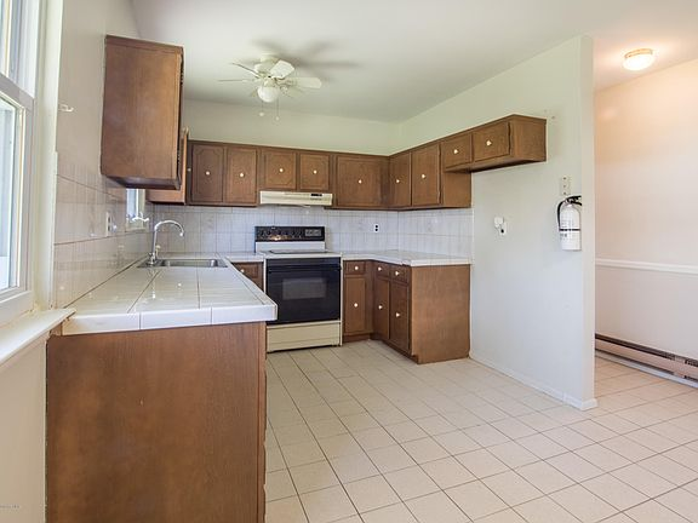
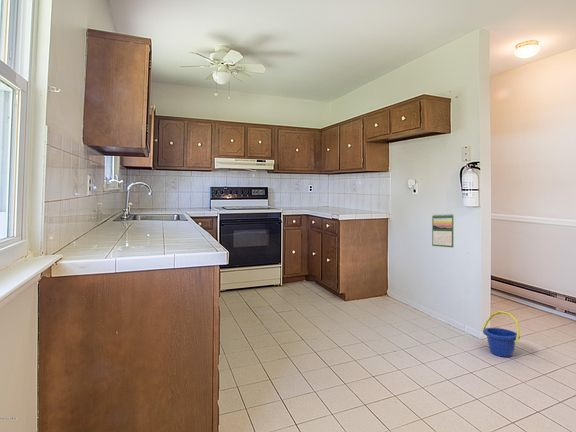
+ bucket [482,310,521,358]
+ calendar [431,213,455,248]
